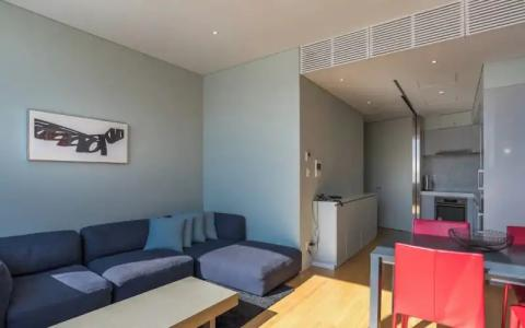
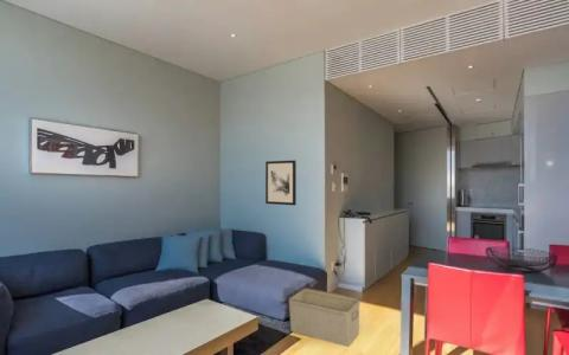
+ wall art [264,160,298,206]
+ storage bin [287,286,362,348]
